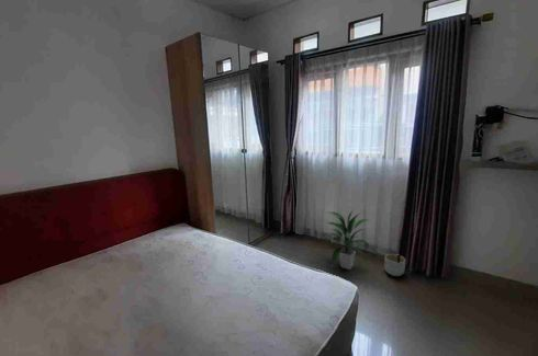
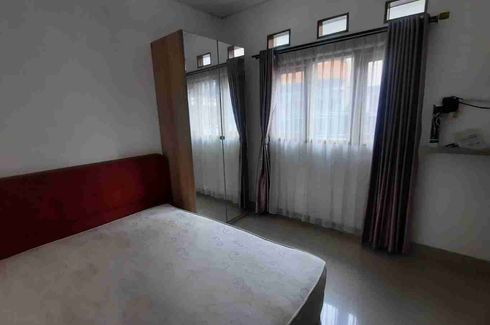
- planter [384,253,406,277]
- indoor plant [325,209,372,271]
